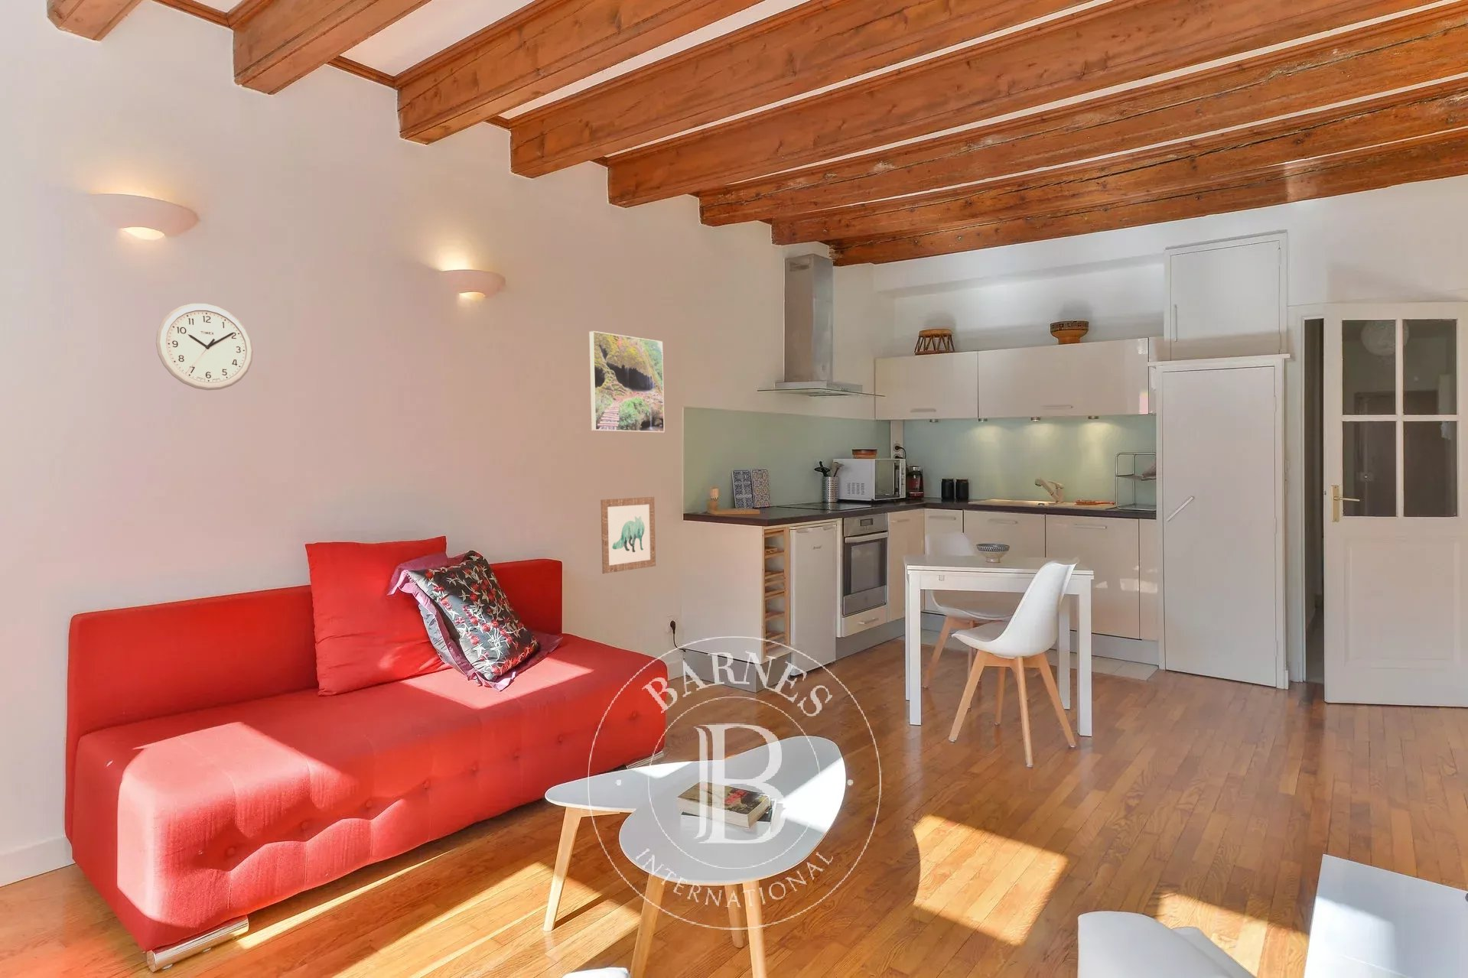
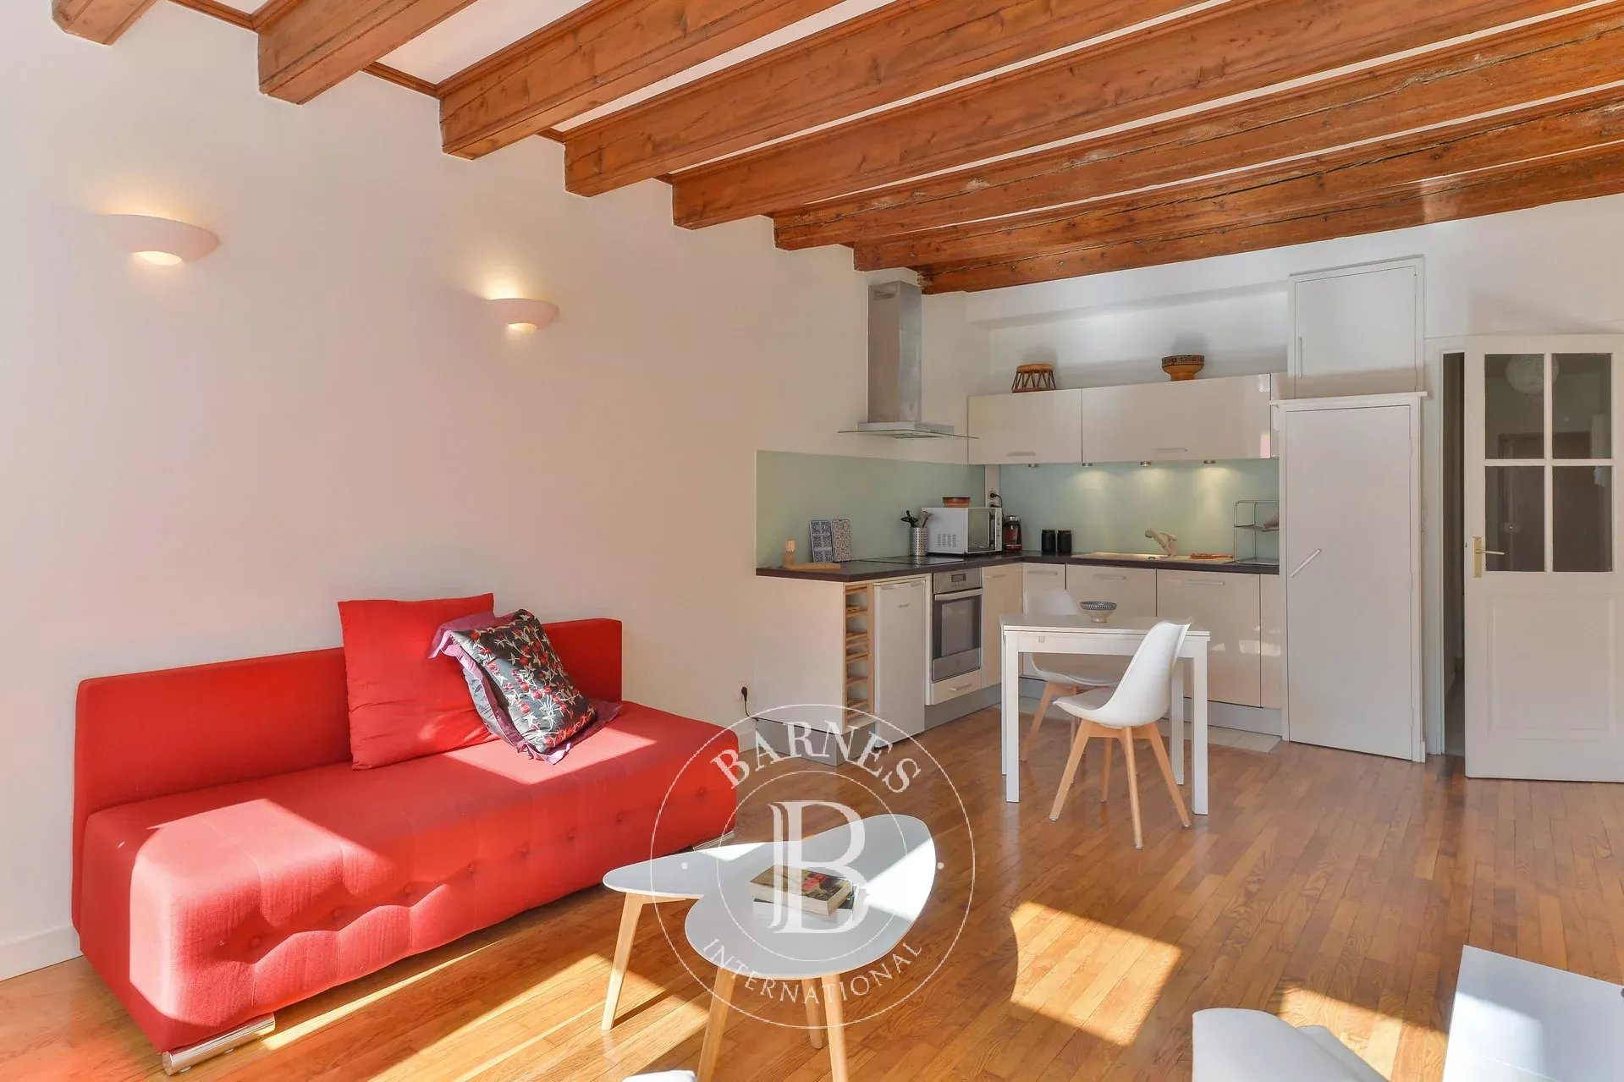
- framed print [588,331,666,433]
- wall clock [155,302,254,391]
- wall art [599,497,656,574]
